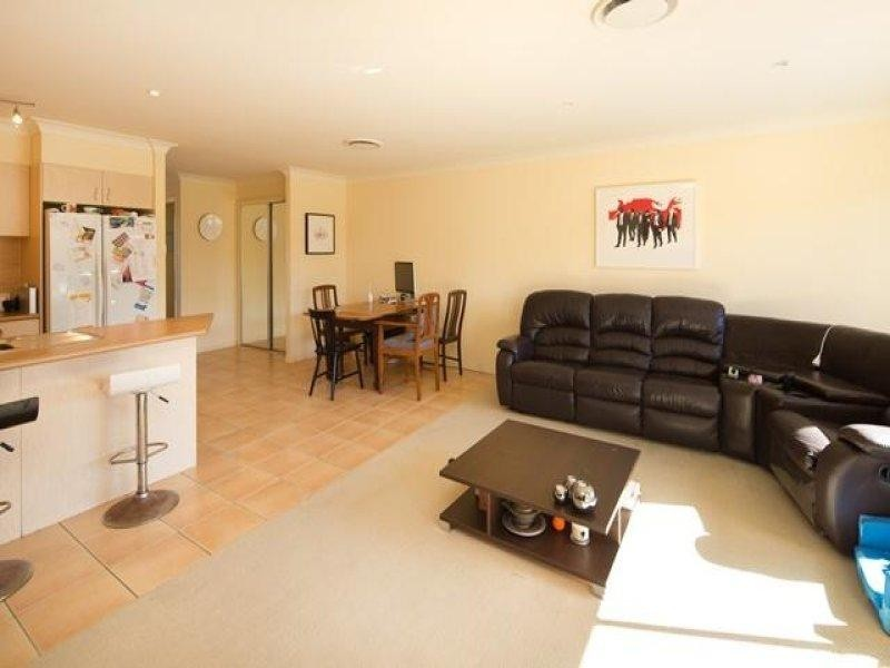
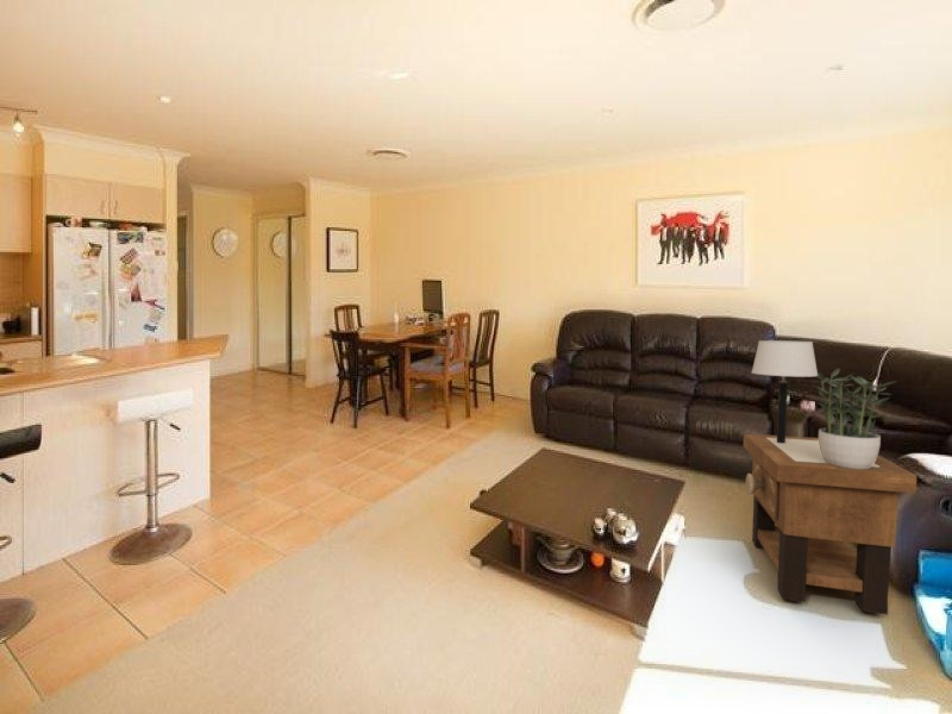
+ table lamp [751,339,819,443]
+ potted plant [806,367,898,469]
+ side table [743,432,917,616]
